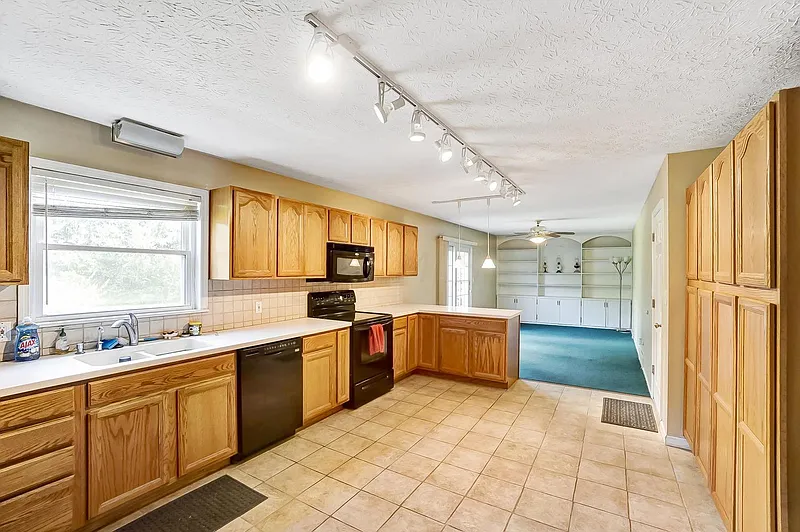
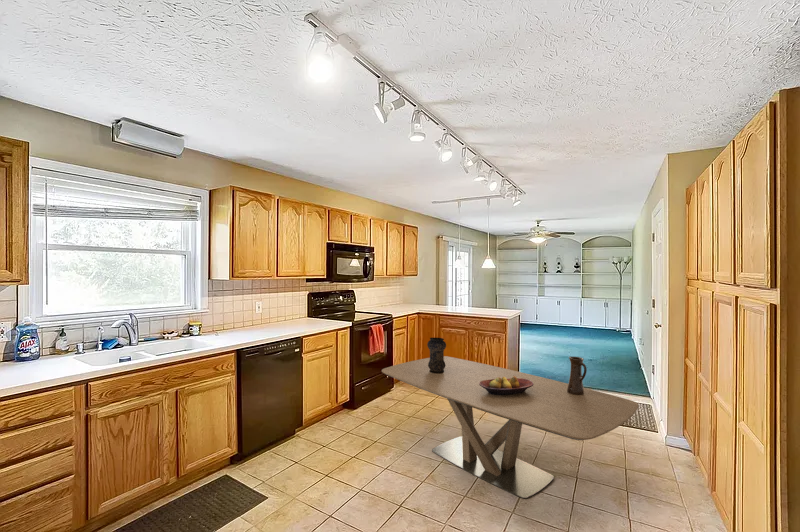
+ dining table [381,355,639,500]
+ fruit bowl [479,376,534,395]
+ vase [426,337,447,373]
+ pitcher [567,356,588,395]
